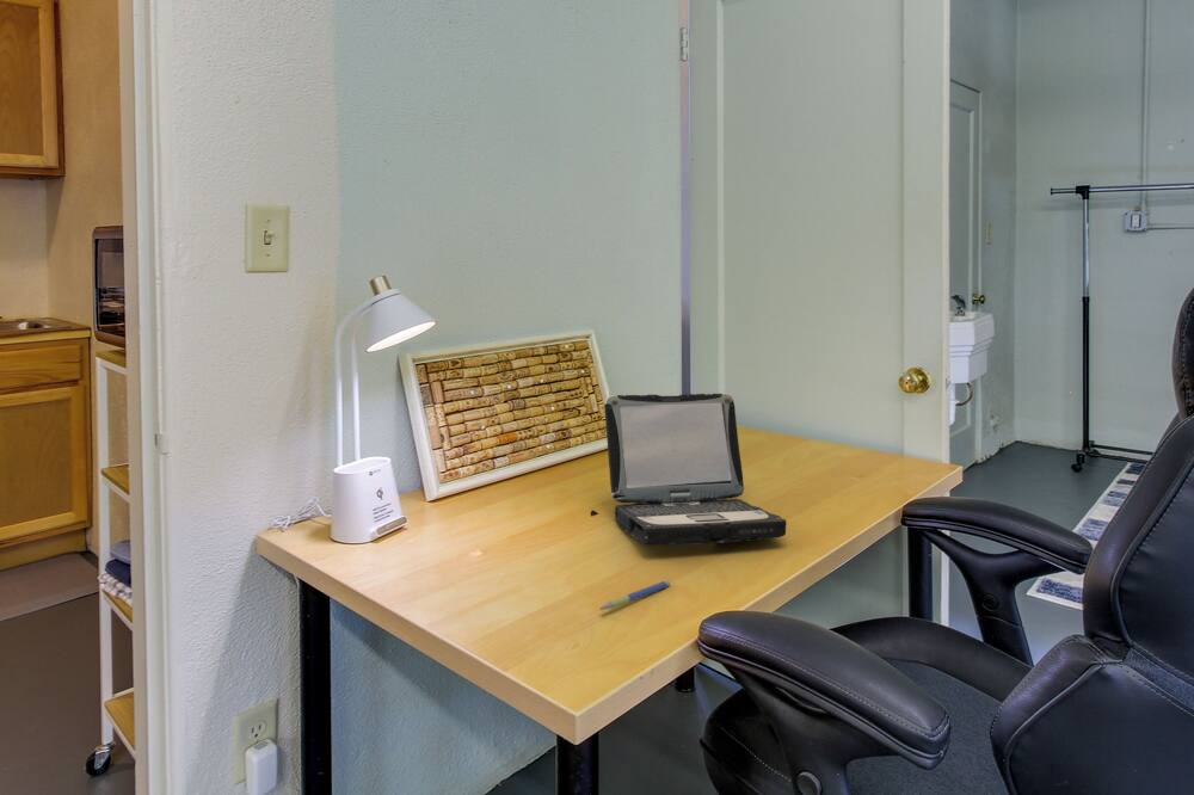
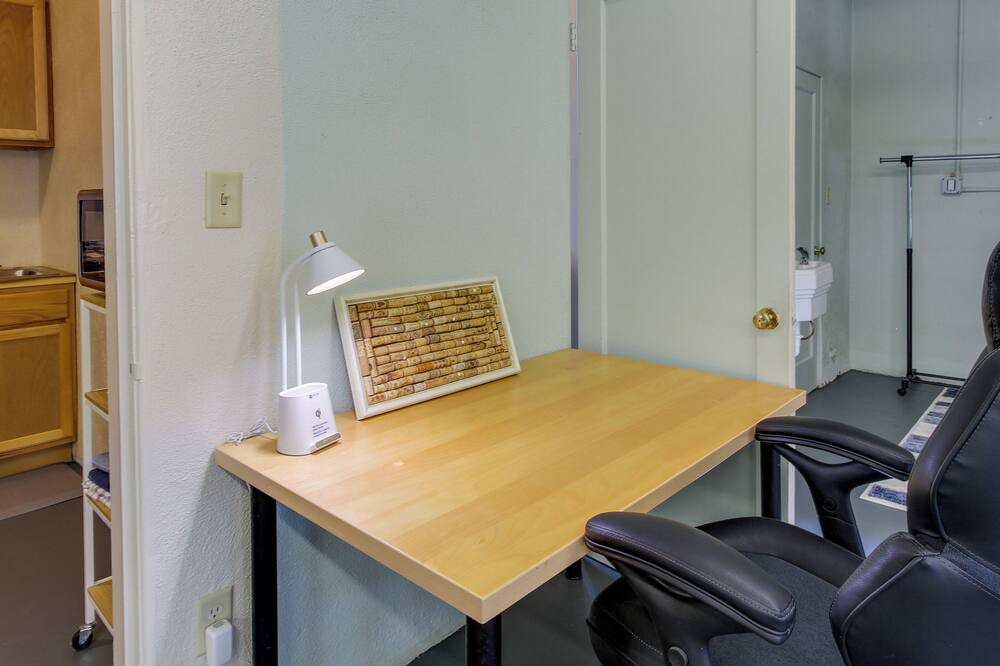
- pen [598,579,671,611]
- laptop [590,393,788,547]
